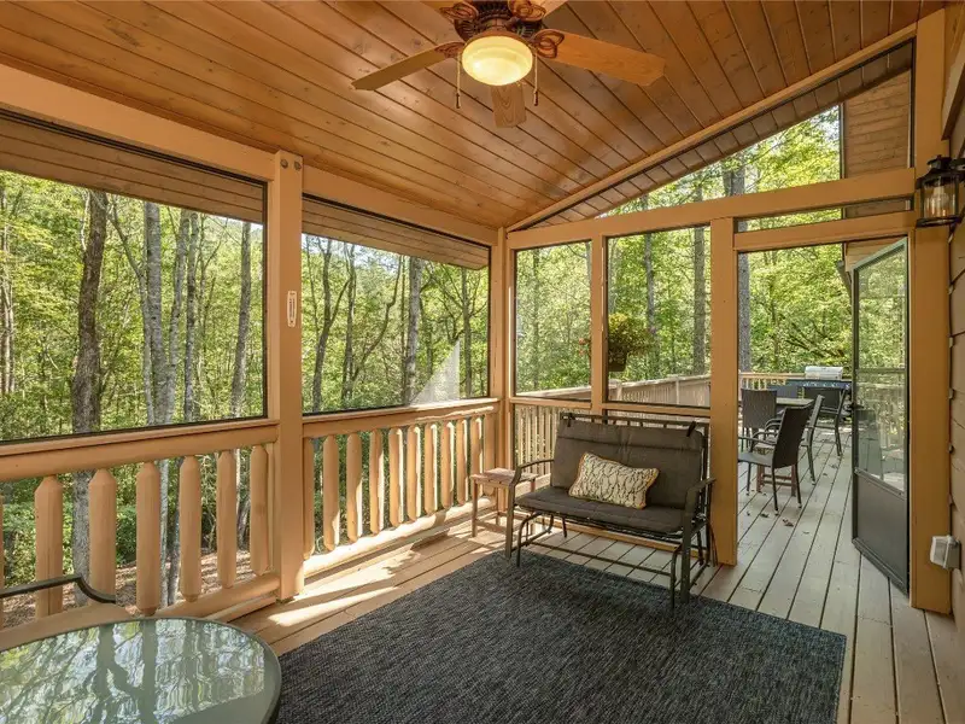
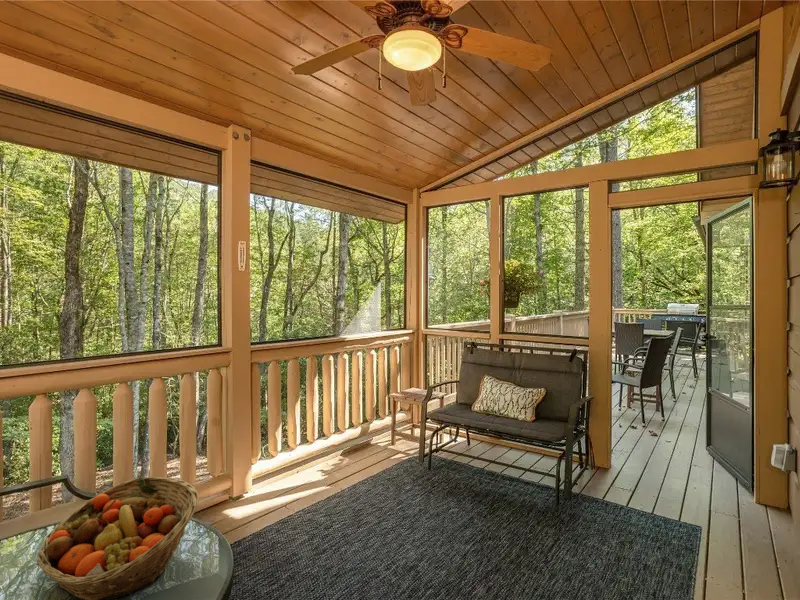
+ fruit basket [36,476,200,600]
